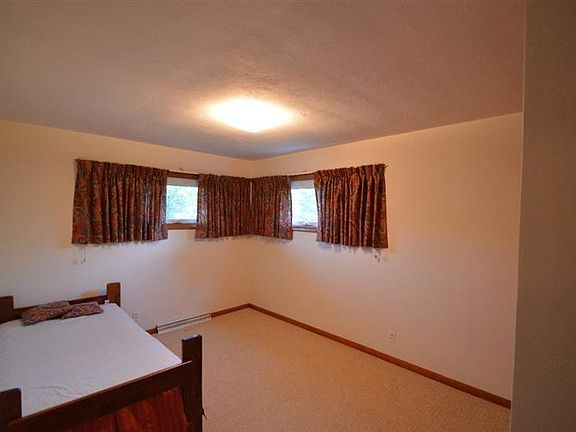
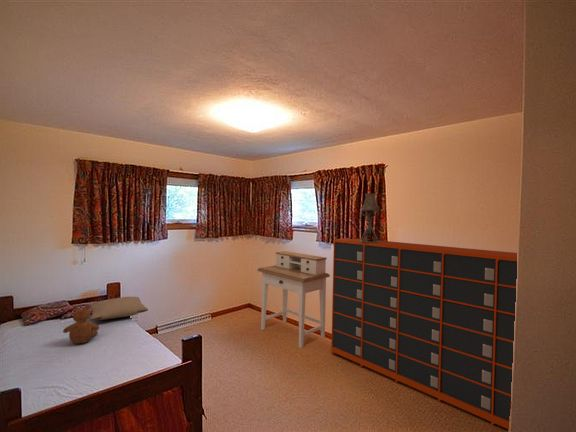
+ pillow [87,296,149,321]
+ storage cabinet [330,237,518,430]
+ desk [257,250,331,349]
+ table lamp [360,192,380,243]
+ teddy bear [62,305,100,345]
